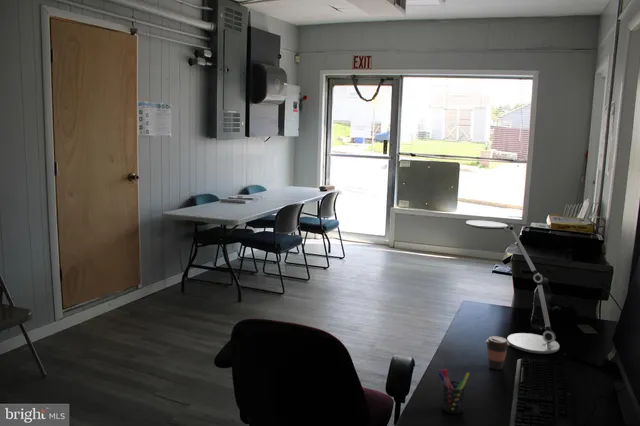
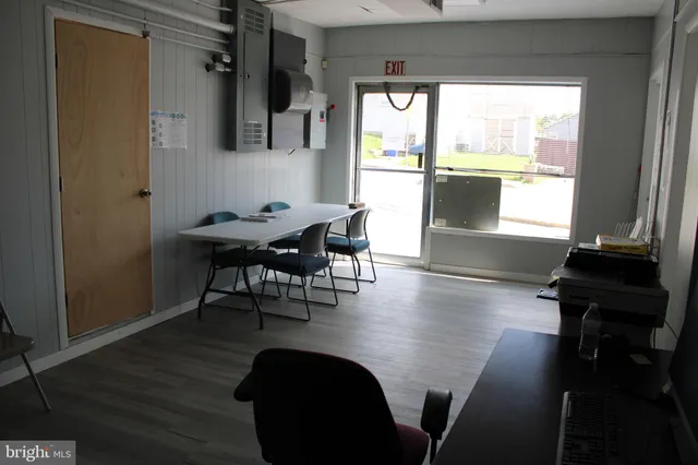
- coffee cup [485,335,510,371]
- desk lamp [465,219,560,355]
- pen holder [437,368,471,415]
